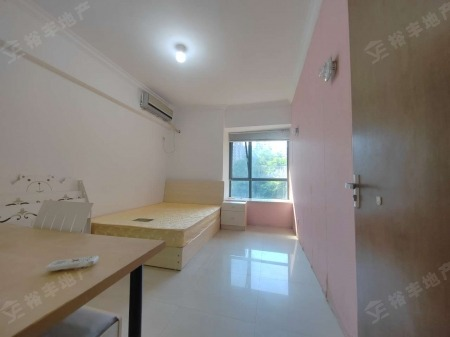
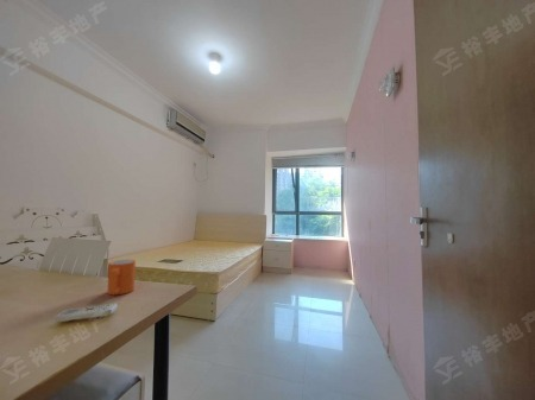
+ mug [106,259,137,296]
